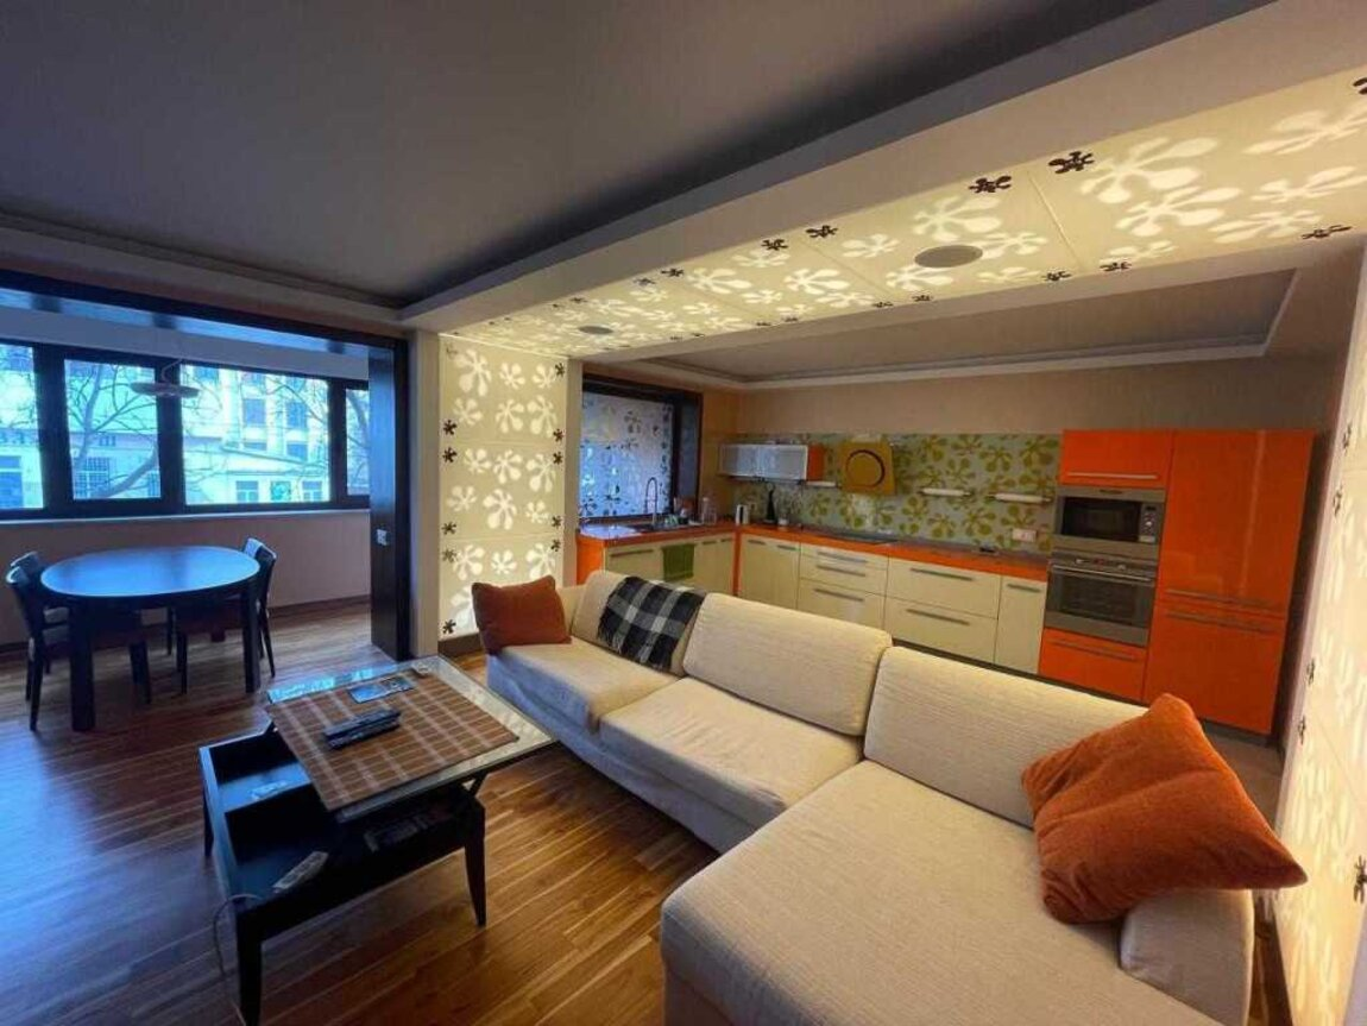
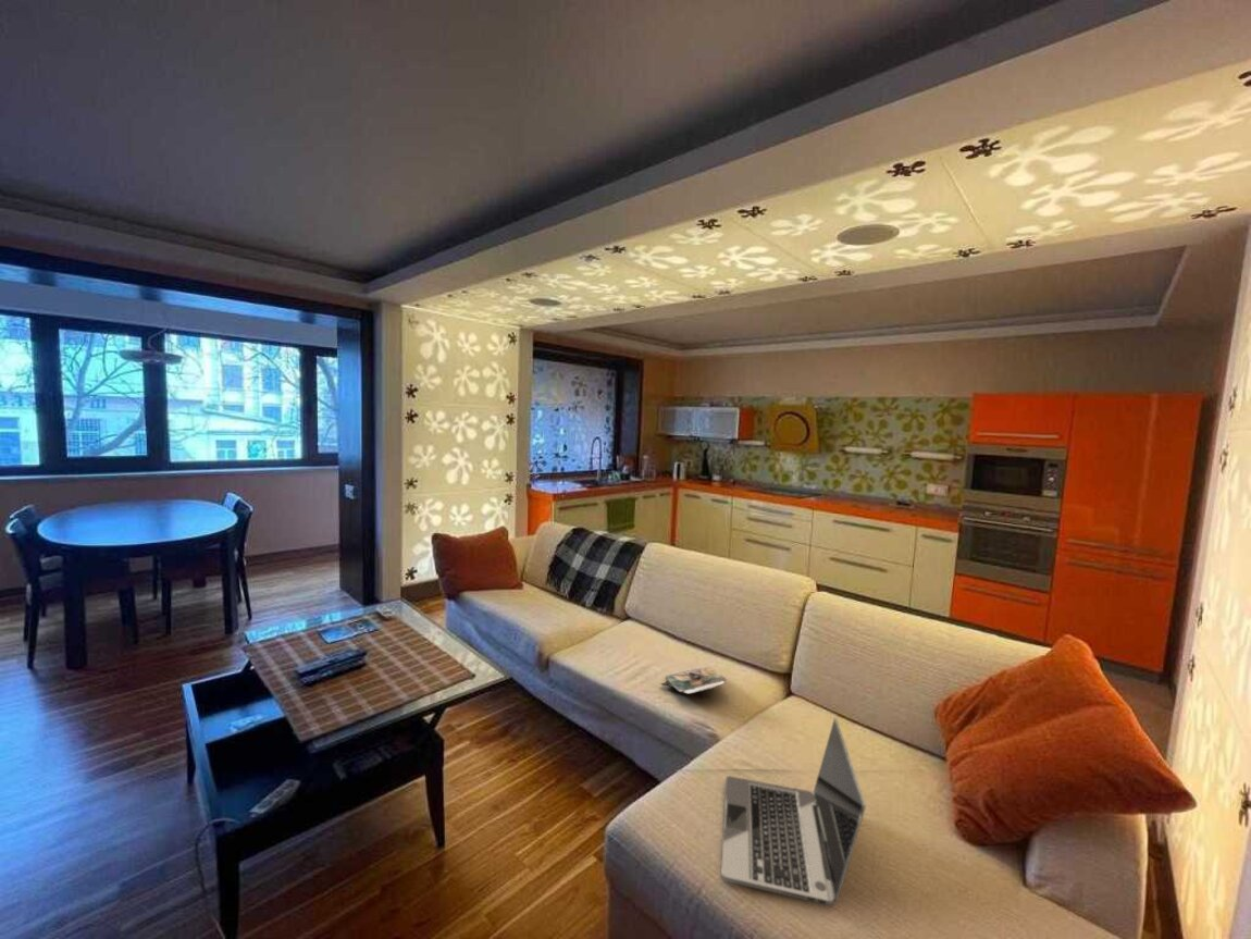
+ magazine [659,665,728,700]
+ laptop [720,716,867,906]
